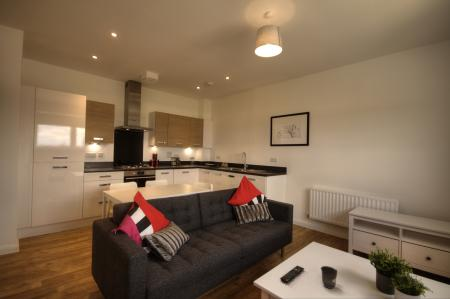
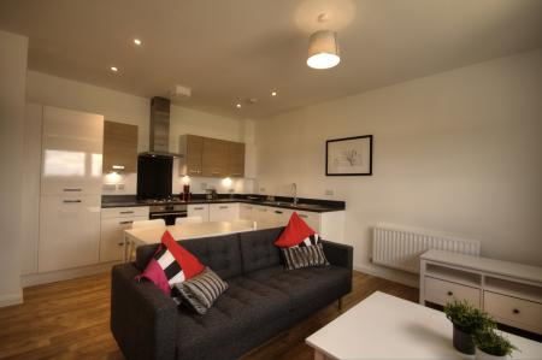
- mug [320,265,338,290]
- remote control [279,265,305,284]
